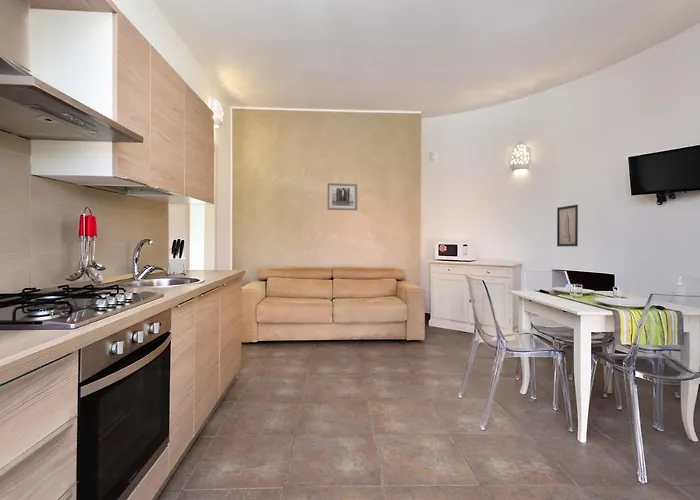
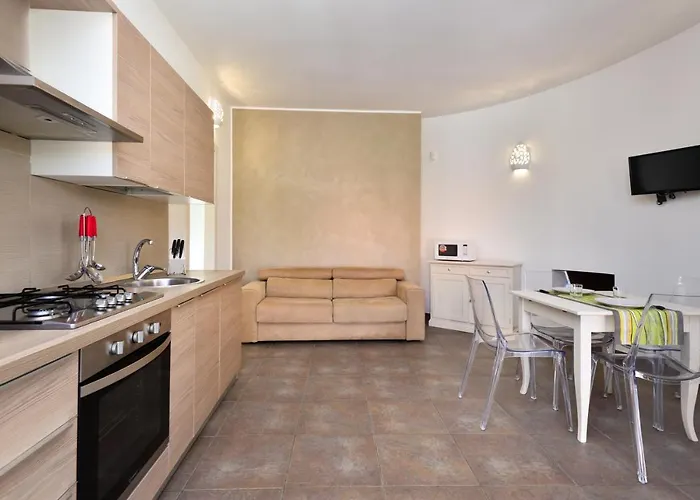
- wall art [327,182,359,211]
- wall art [556,204,579,248]
